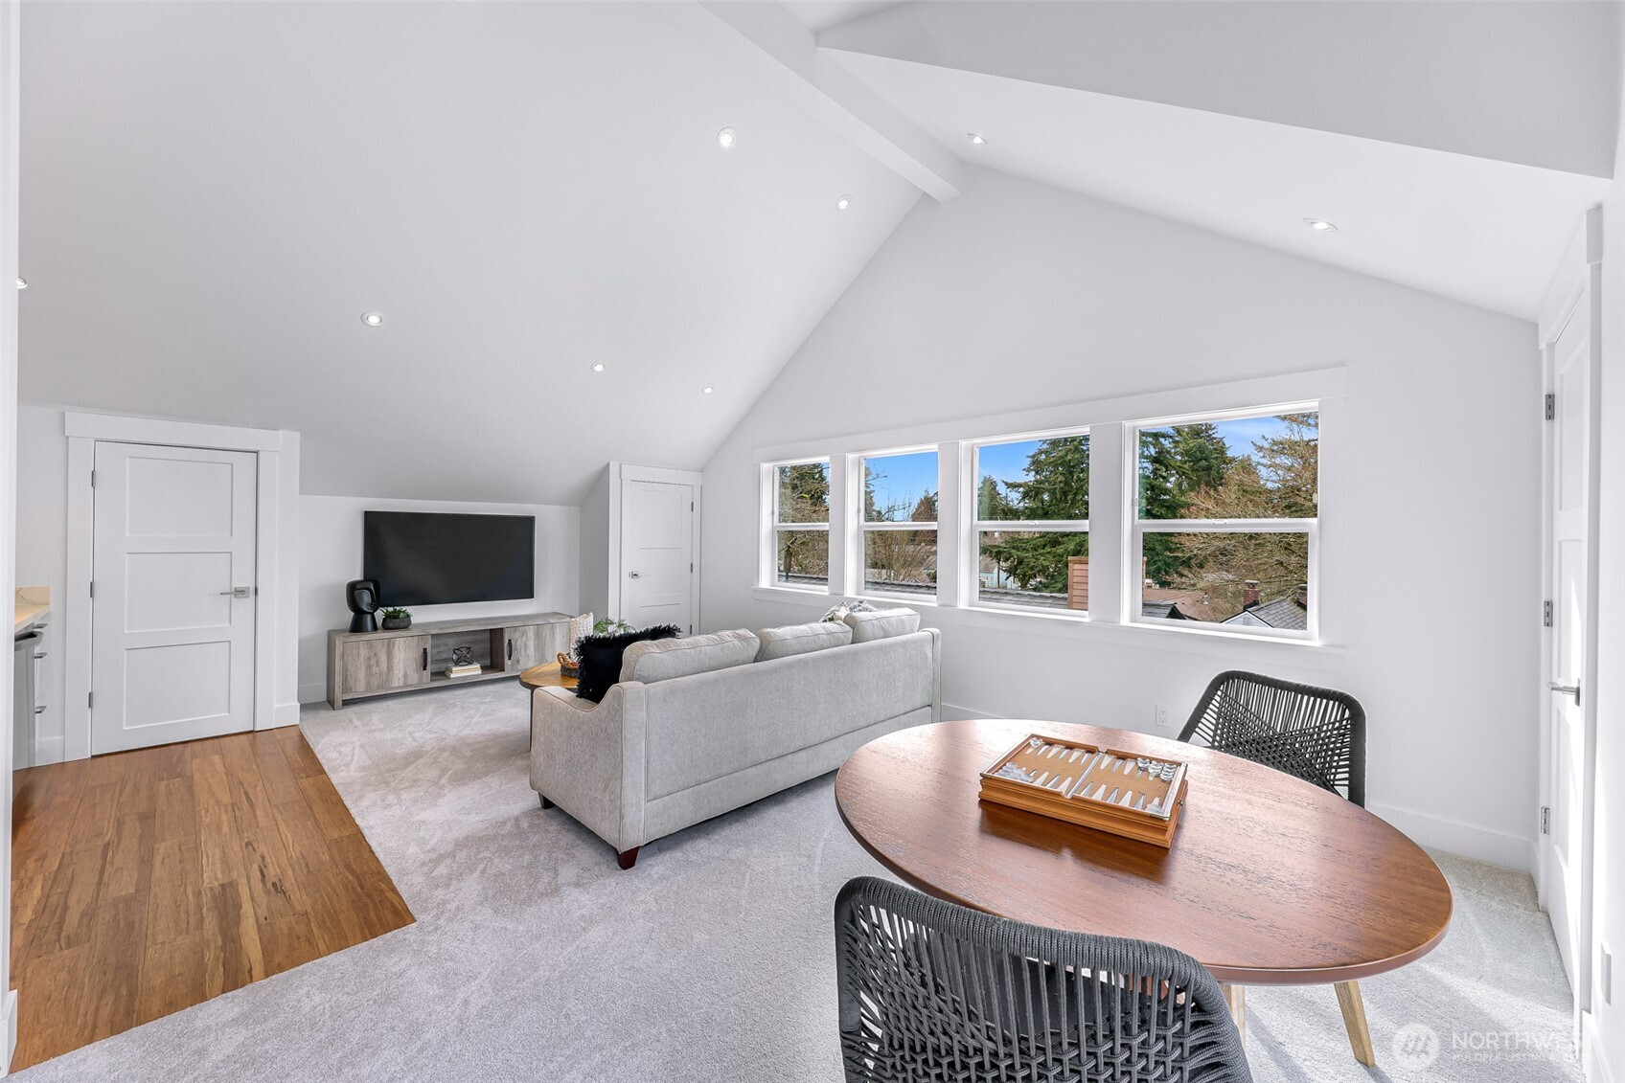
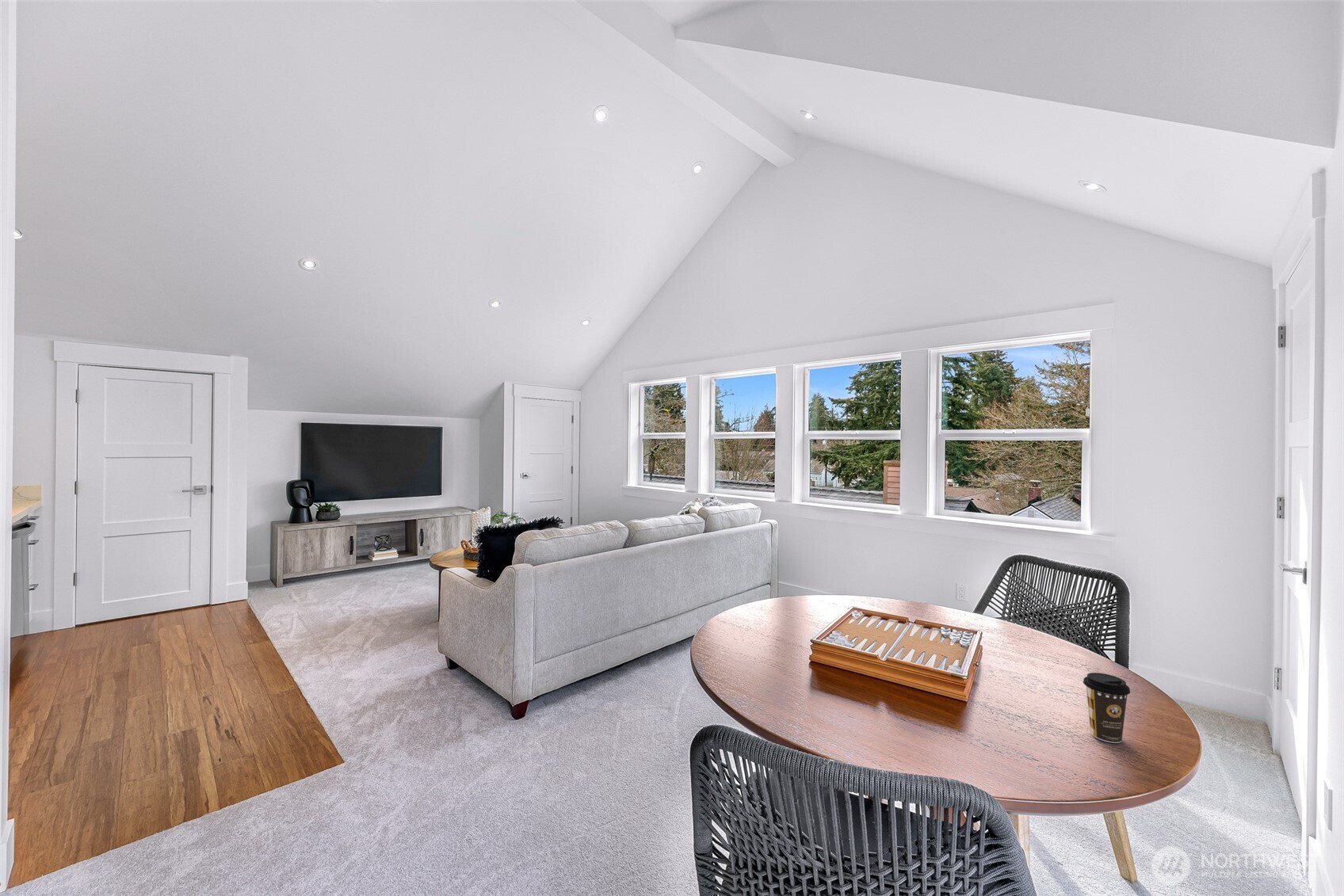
+ coffee cup [1082,672,1131,744]
